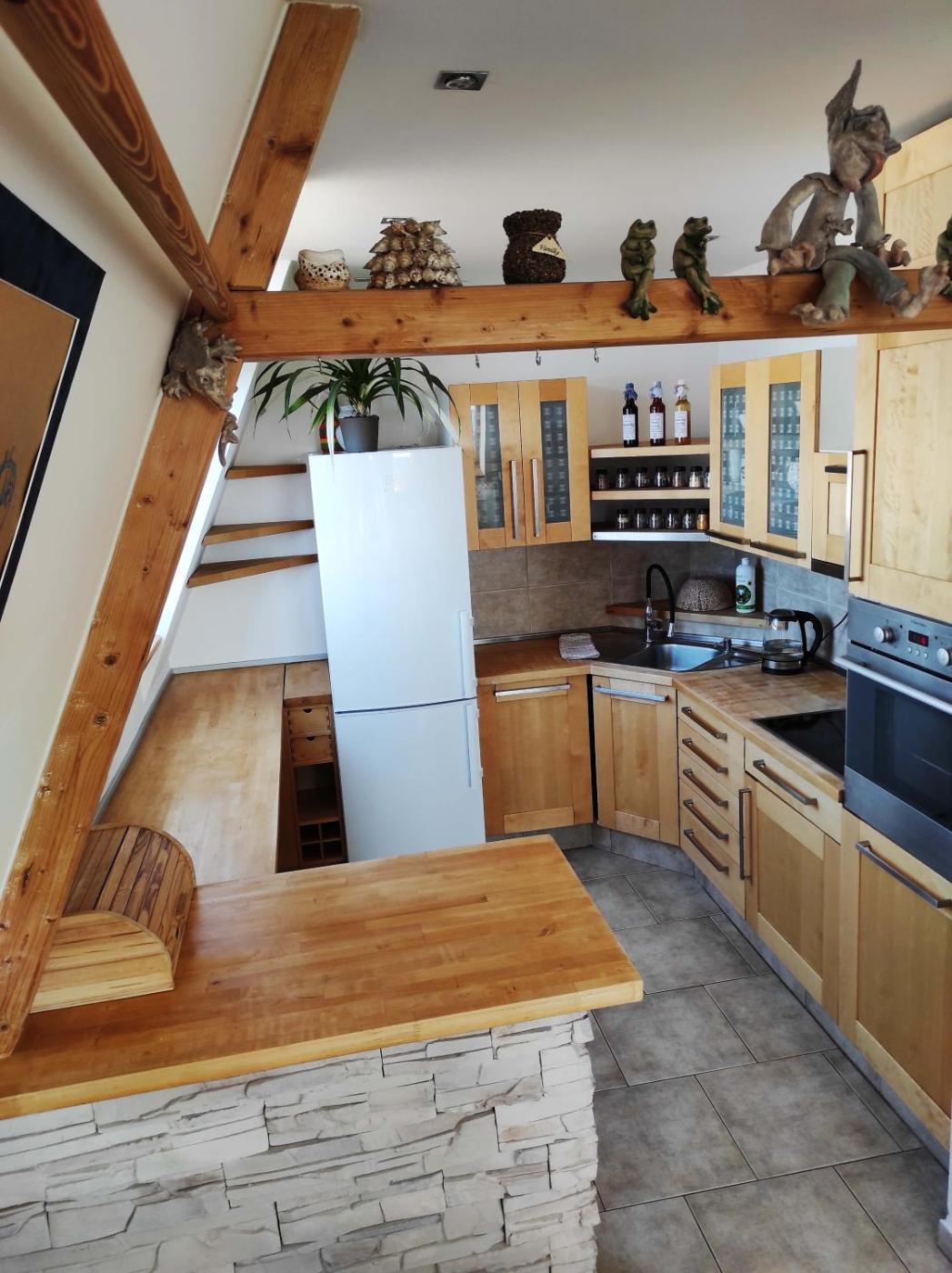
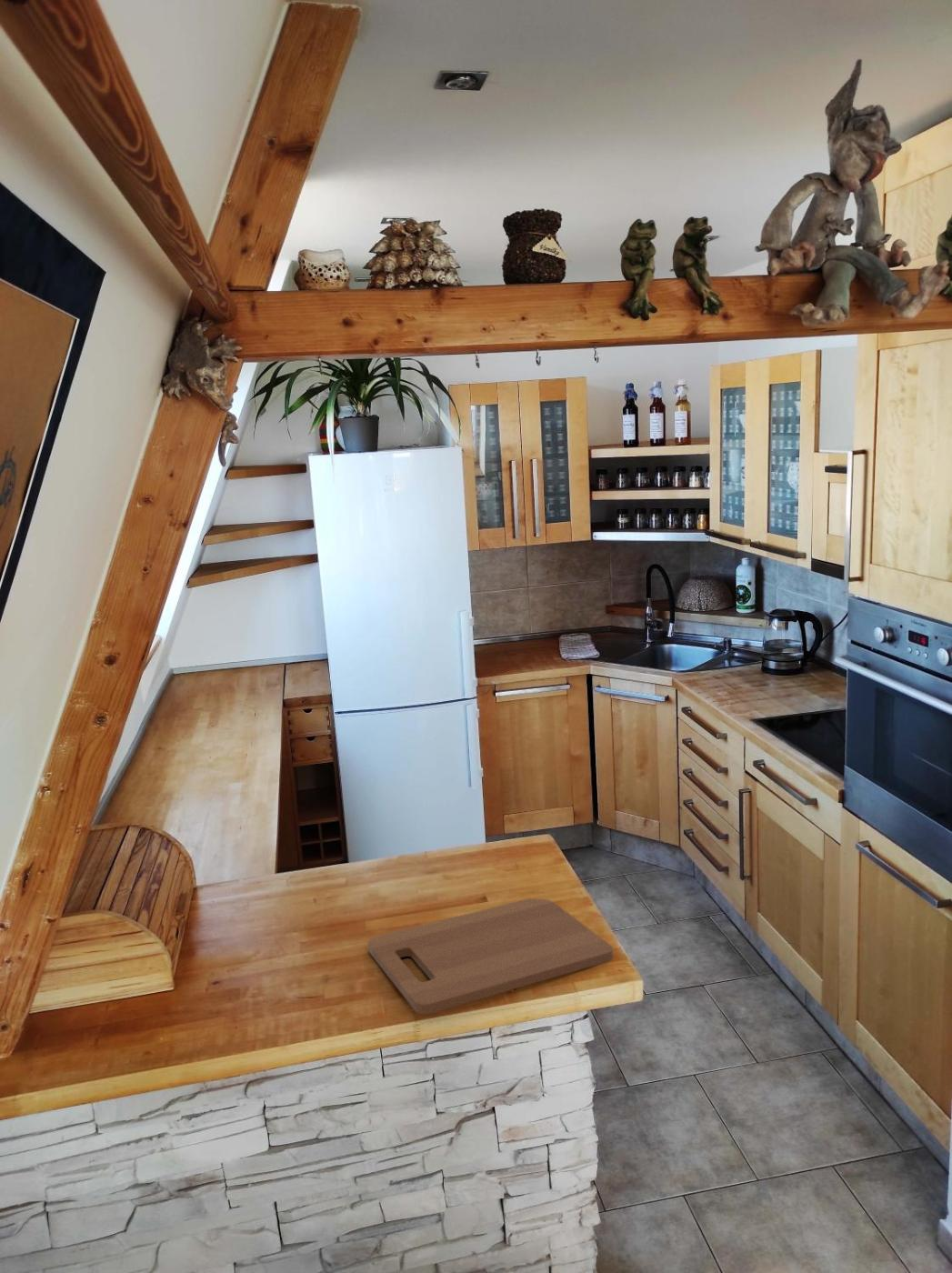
+ cutting board [367,897,614,1015]
